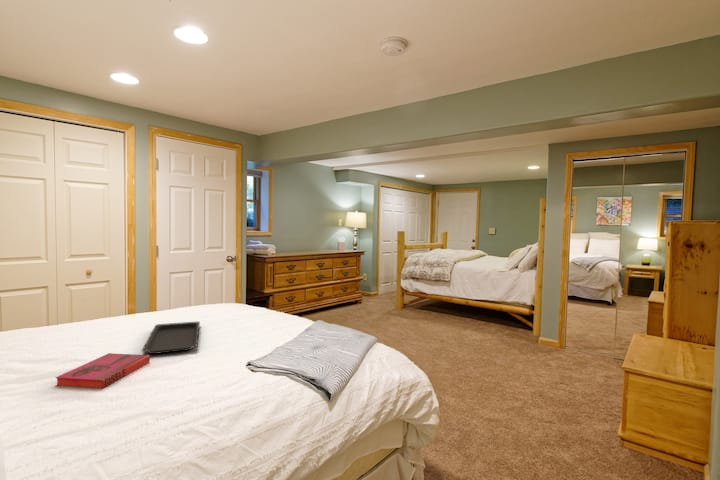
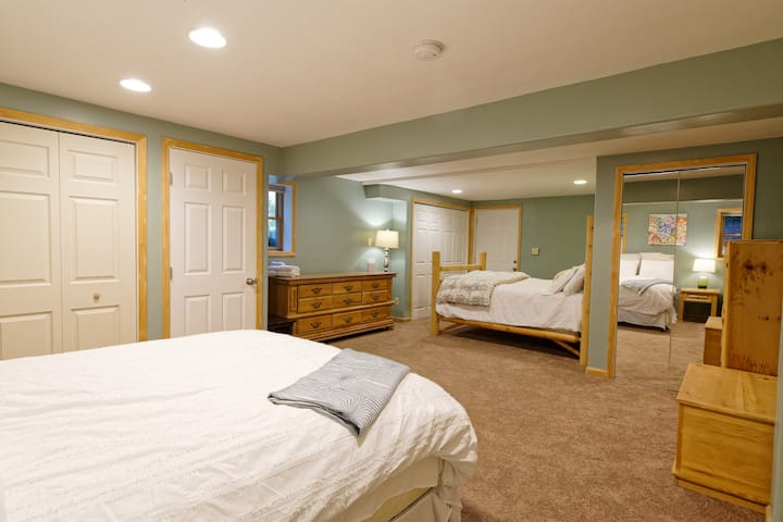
- hardback book [54,352,151,390]
- serving tray [141,321,201,355]
